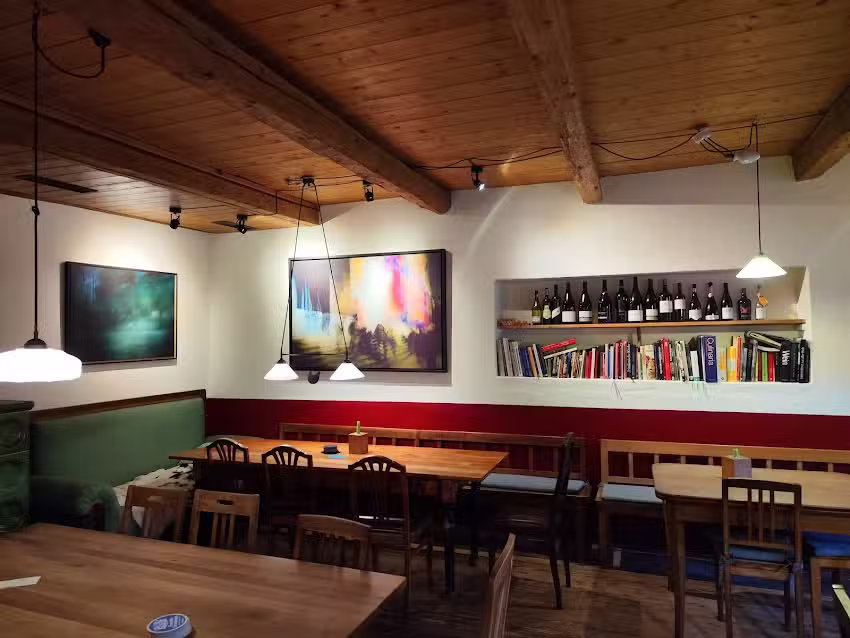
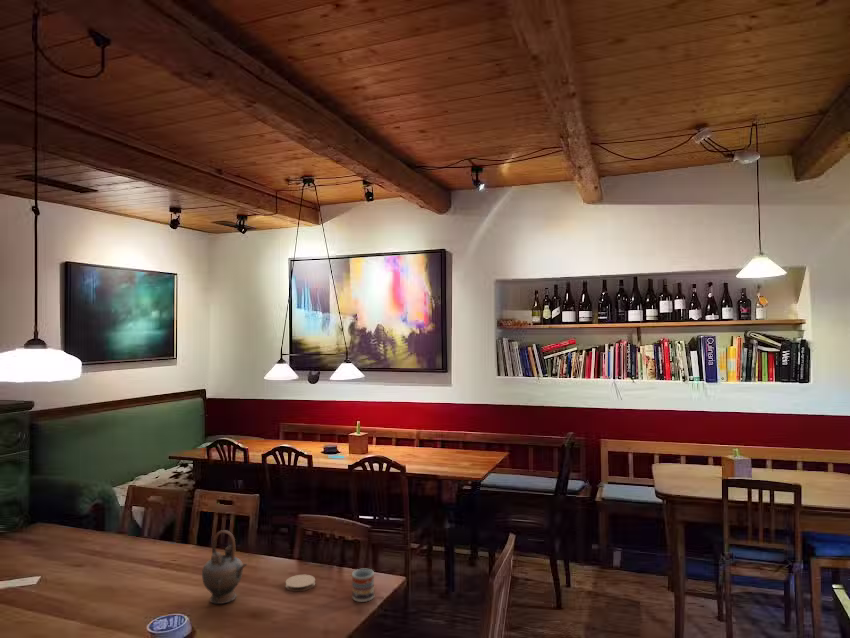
+ cup [351,568,375,603]
+ coaster [285,574,316,592]
+ teapot [201,529,248,605]
